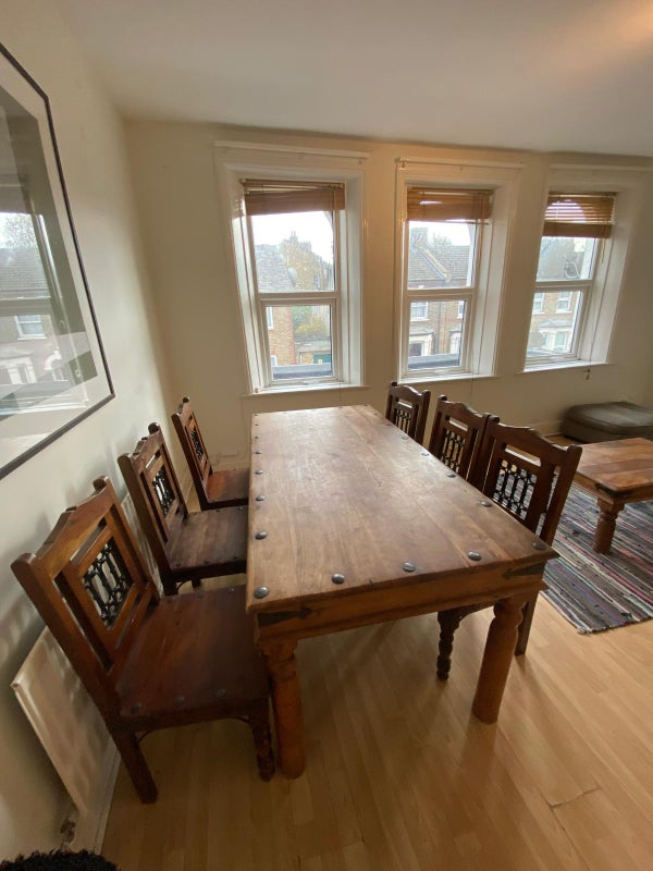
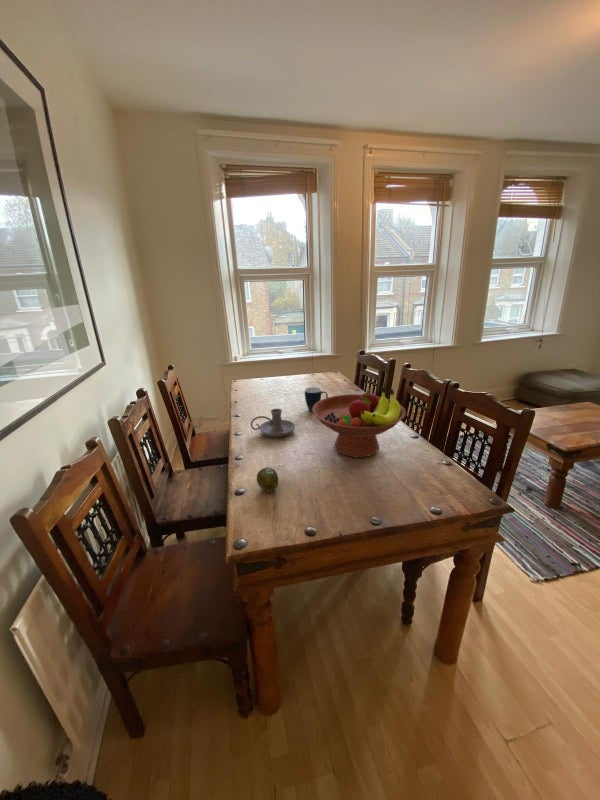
+ fruit bowl [312,386,407,459]
+ candle holder [250,408,296,438]
+ mug [304,386,329,412]
+ fruit [256,466,279,493]
